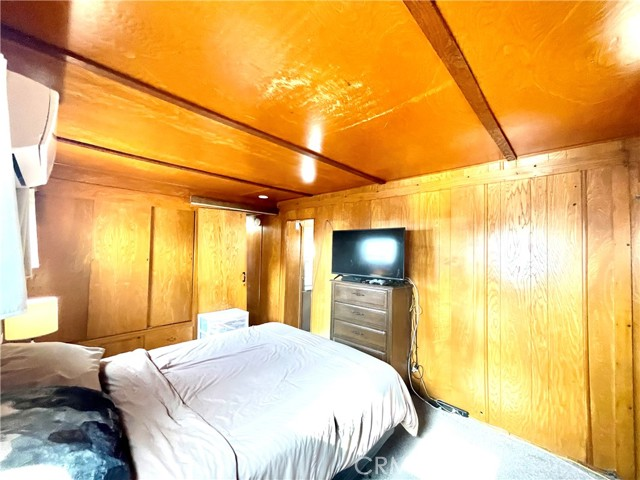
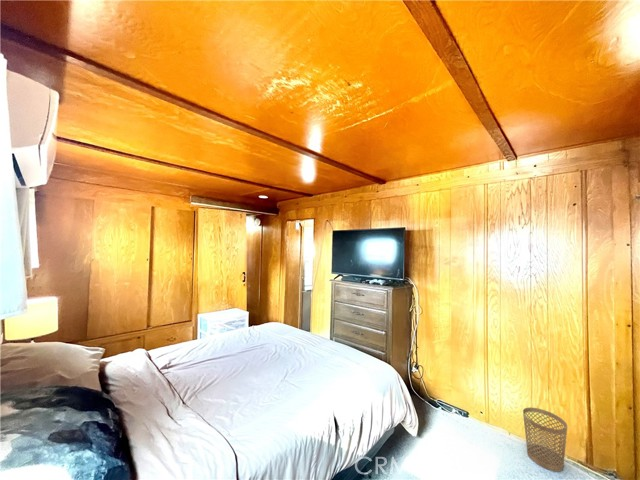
+ wastebasket [522,406,568,473]
